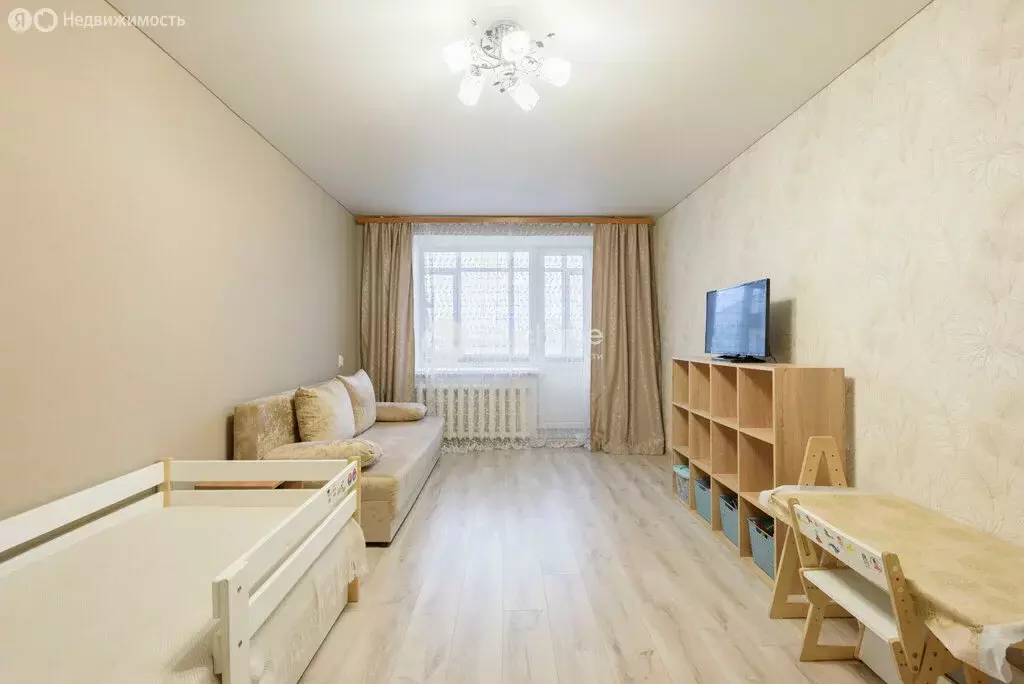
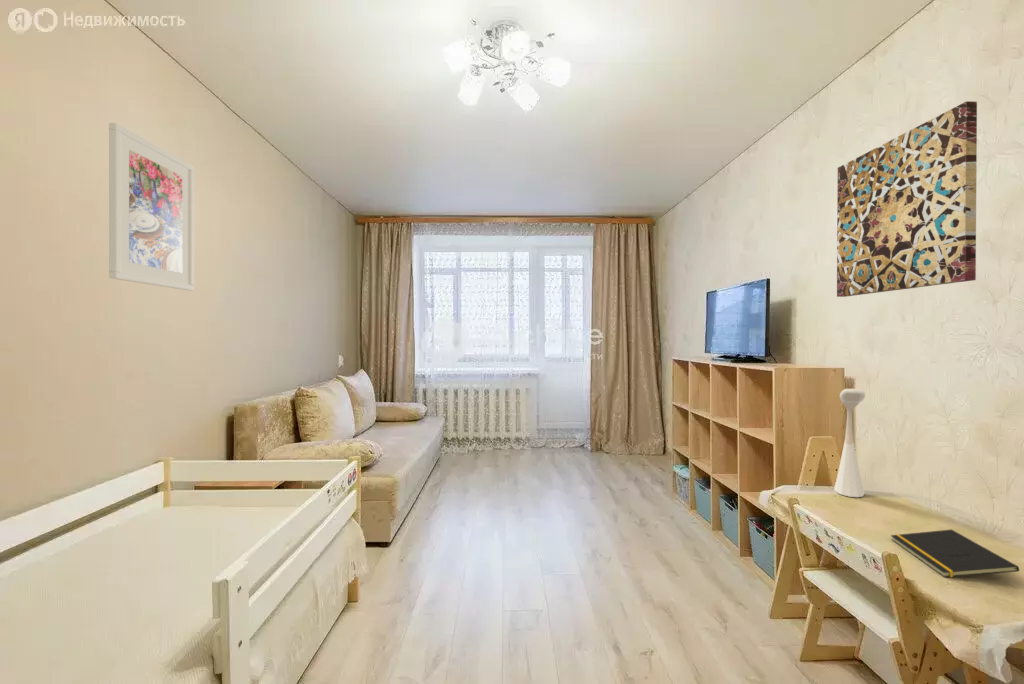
+ wall art [836,100,978,298]
+ notepad [890,529,1020,578]
+ desk lamp [833,388,866,498]
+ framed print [108,122,195,292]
